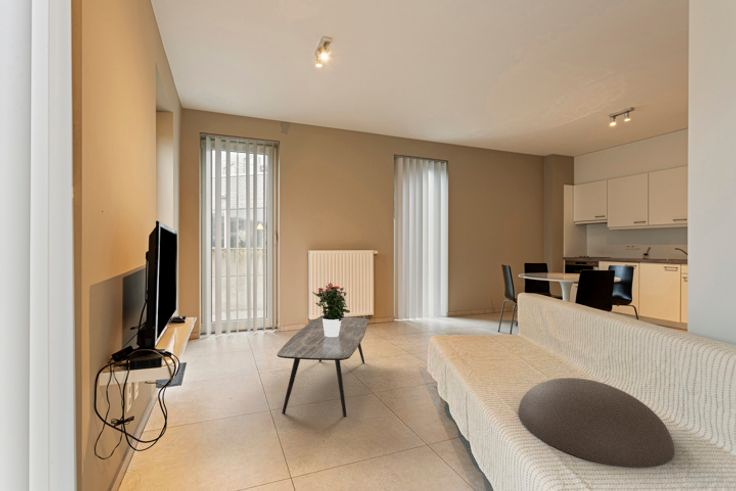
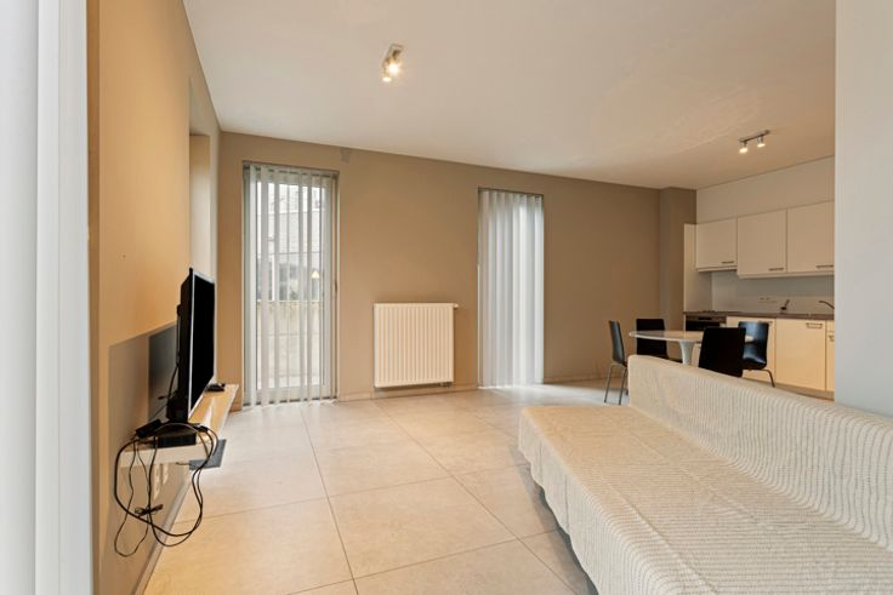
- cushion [517,377,675,469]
- coffee table [276,316,368,418]
- potted flower [311,282,351,337]
